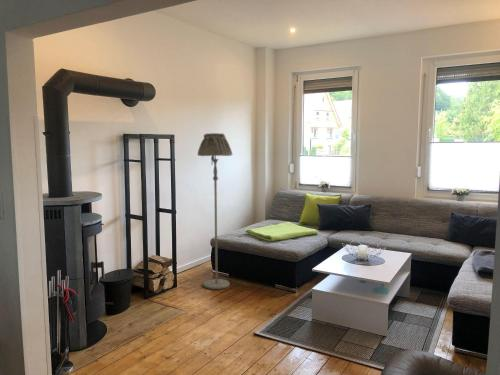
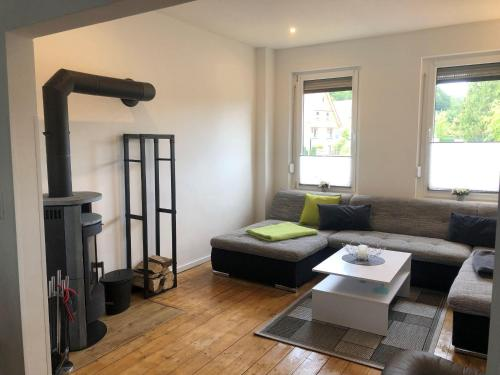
- floor lamp [197,132,233,290]
